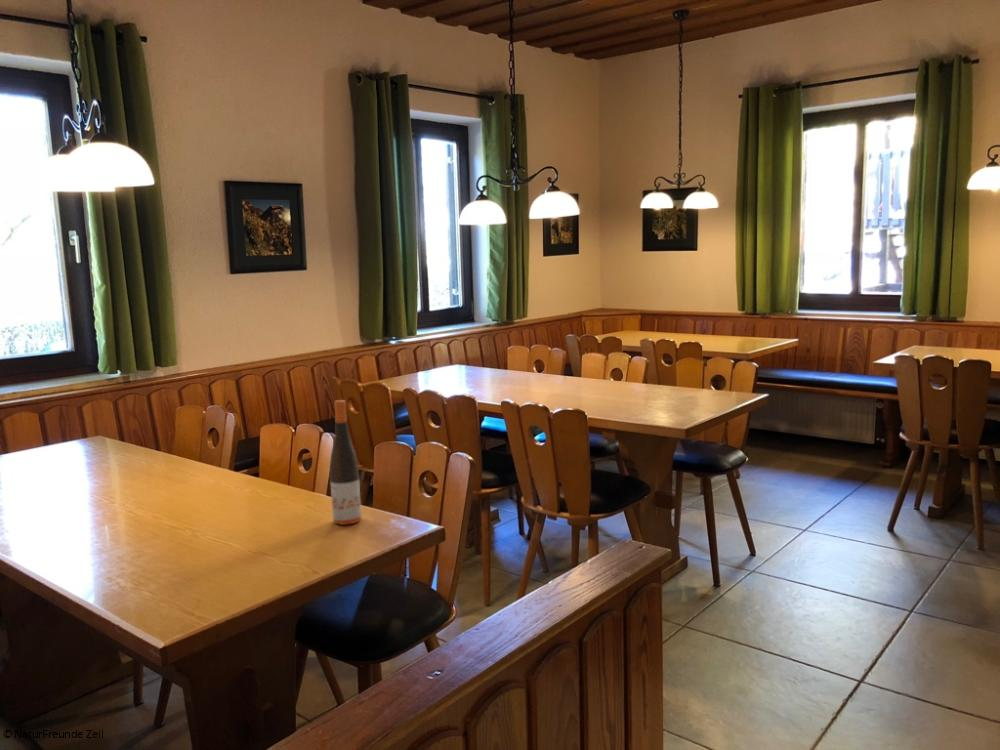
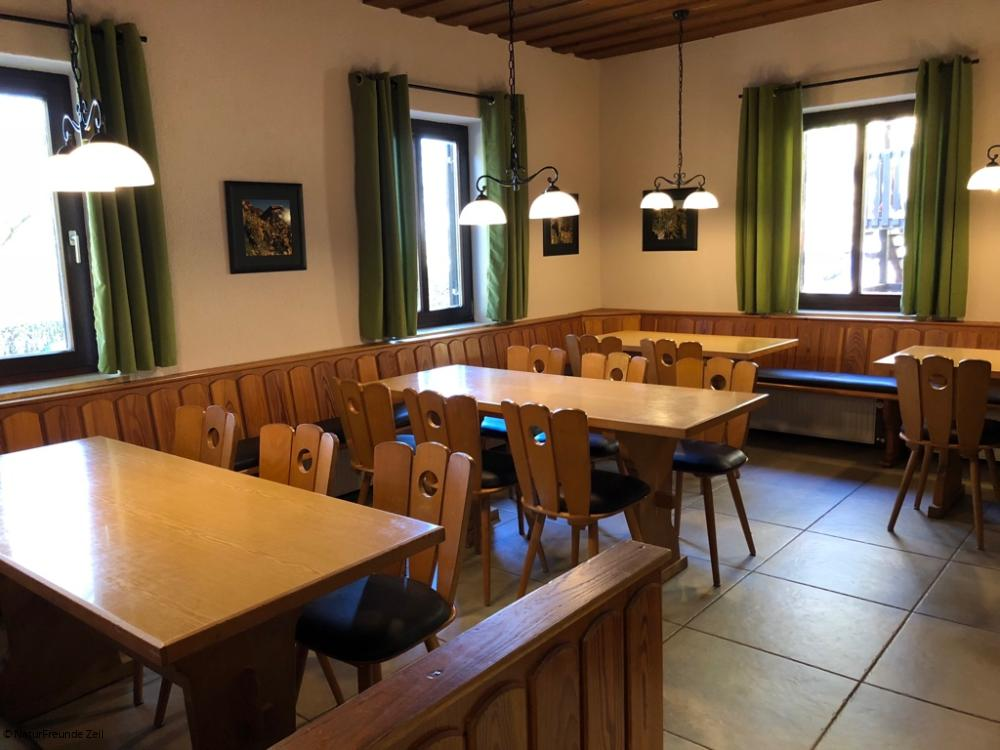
- wine bottle [329,399,362,526]
